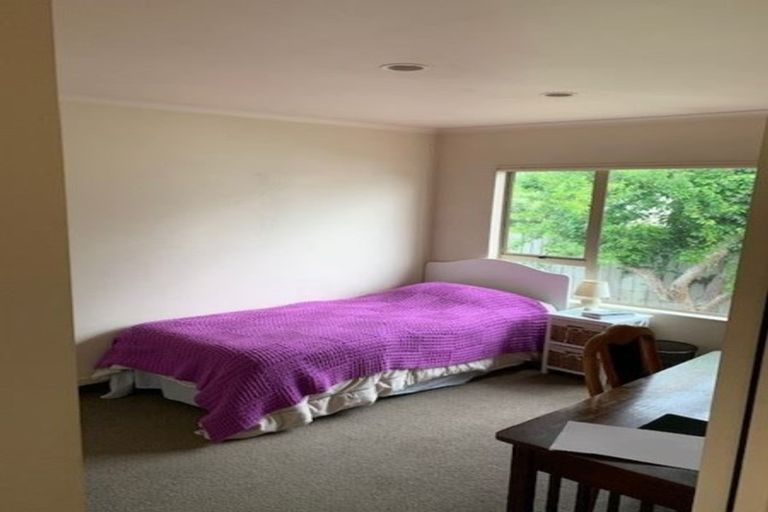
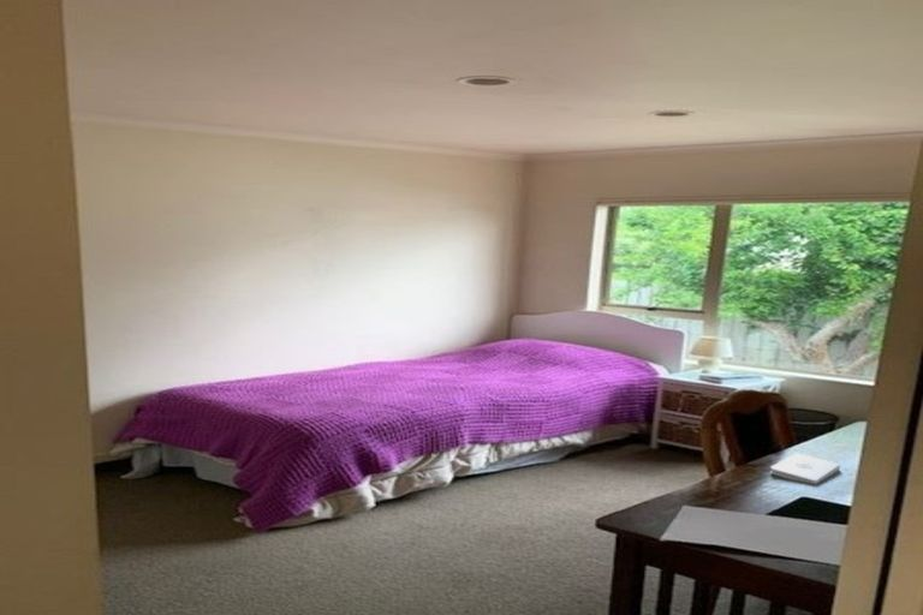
+ notepad [769,452,841,485]
